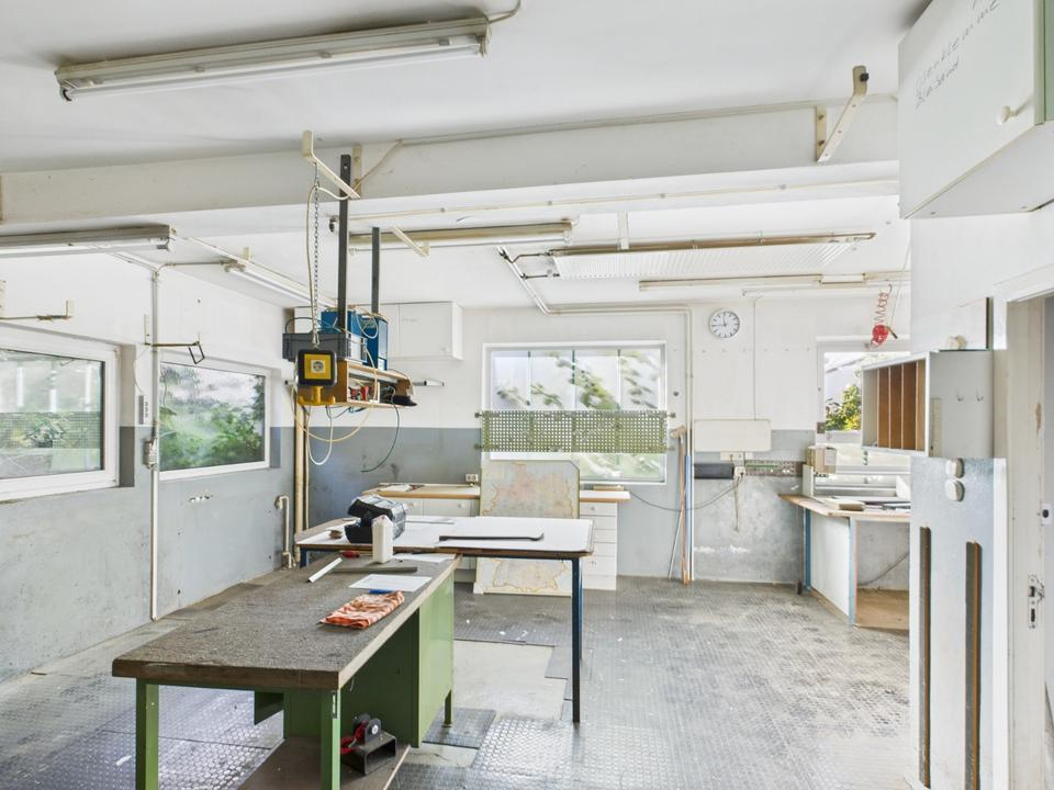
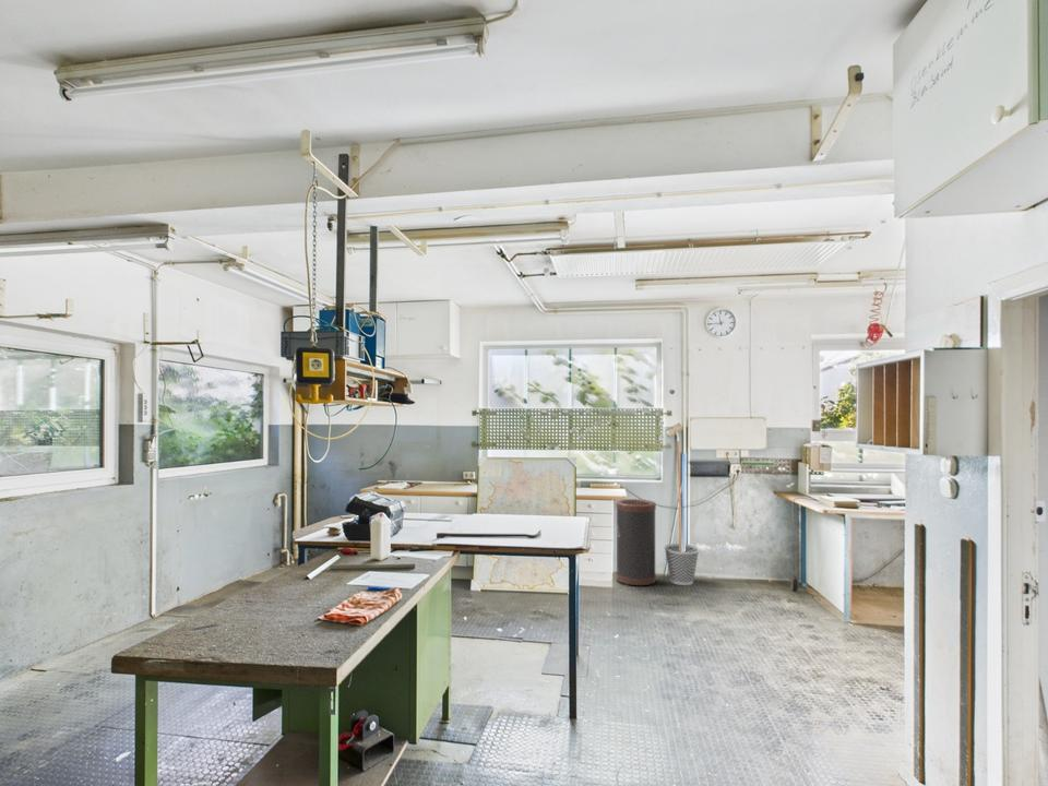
+ wastebasket [663,543,701,586]
+ trash can [615,498,657,586]
